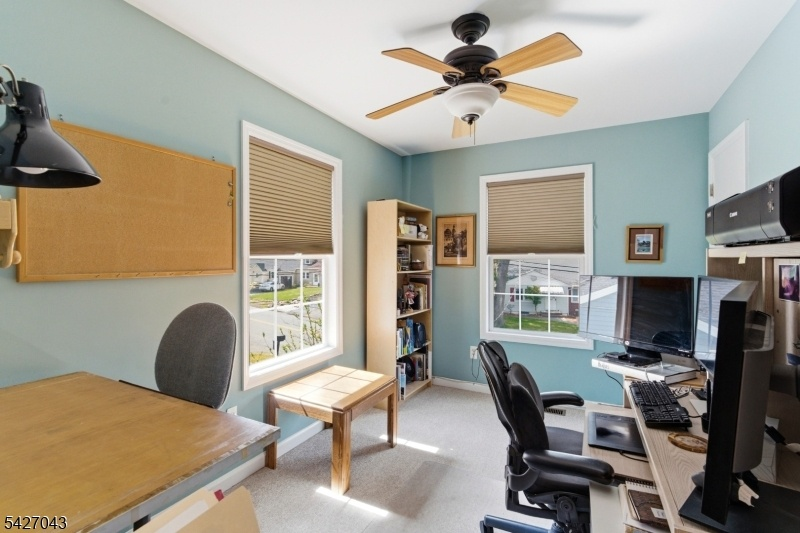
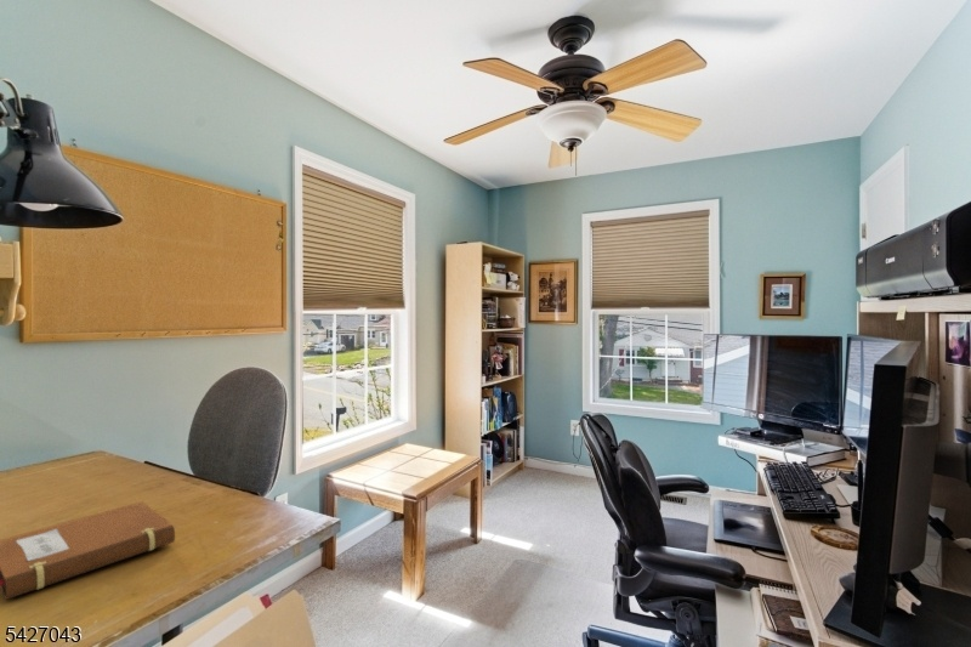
+ notebook [0,500,176,601]
